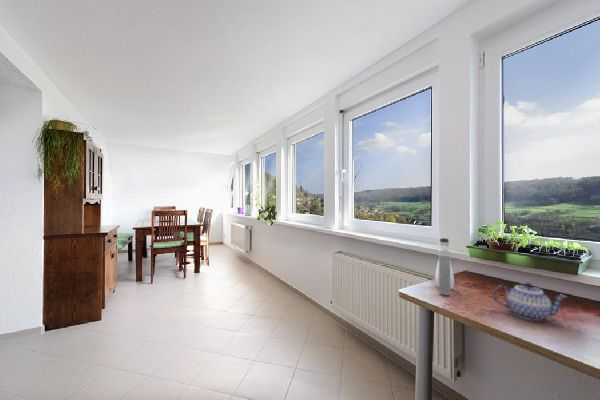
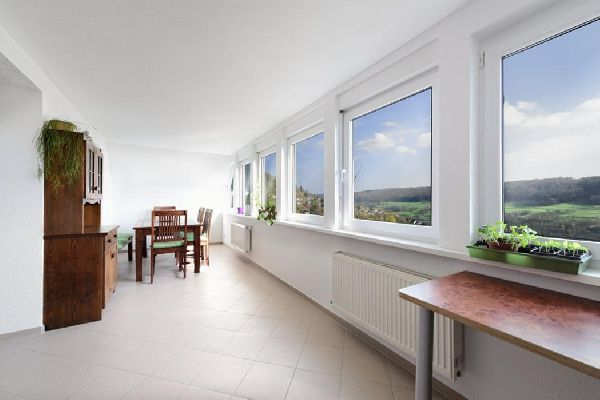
- teapot [492,281,569,322]
- water bottle [434,237,455,296]
